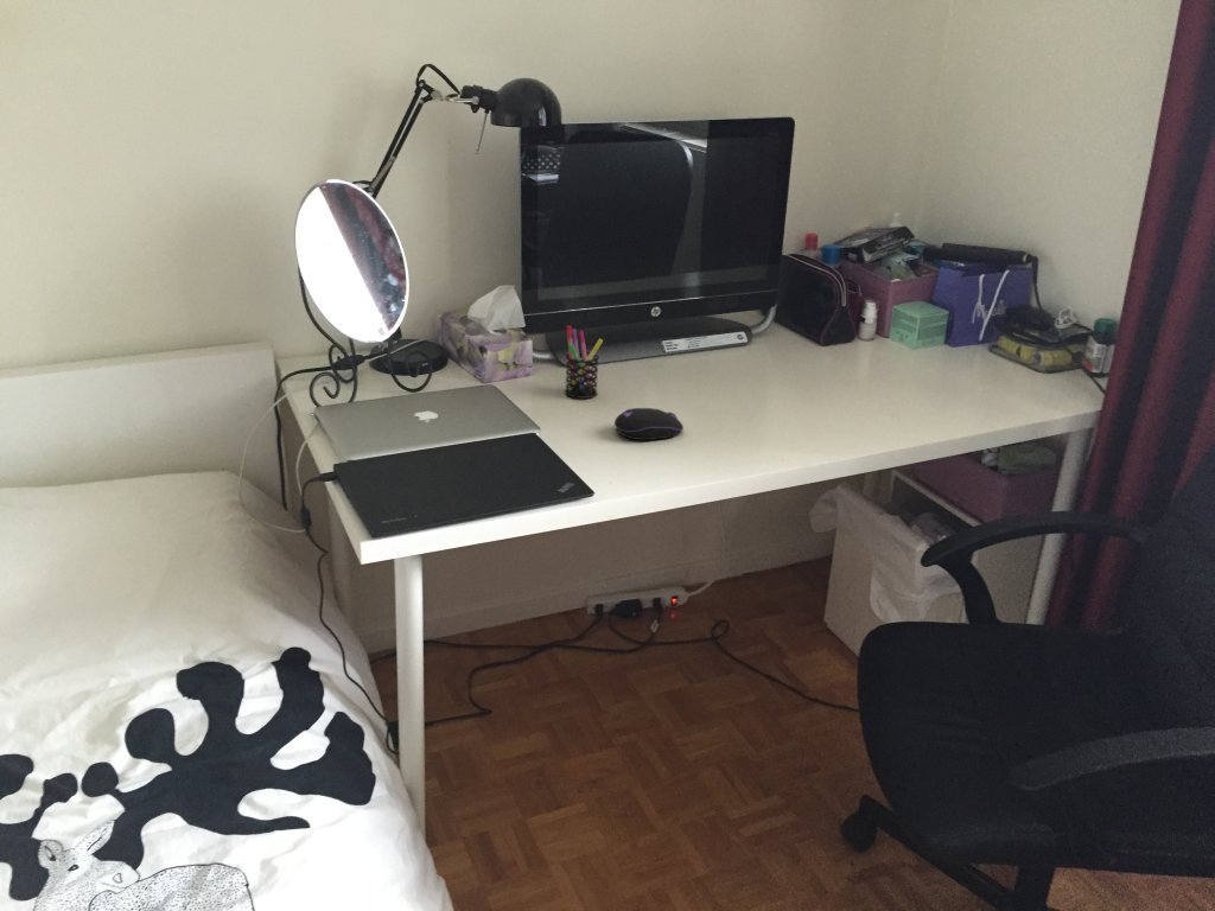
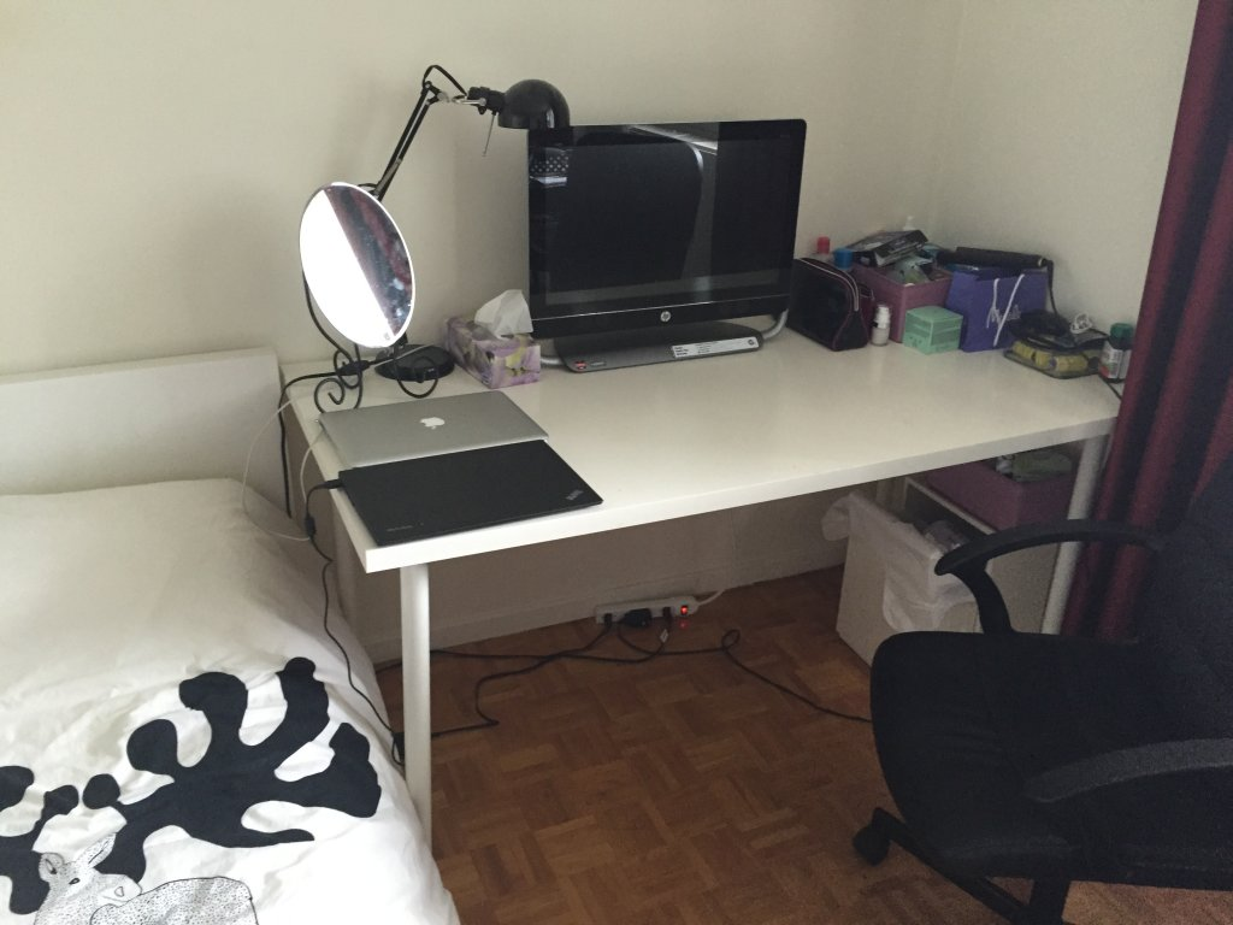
- computer mouse [613,407,685,441]
- pen holder [564,324,604,400]
